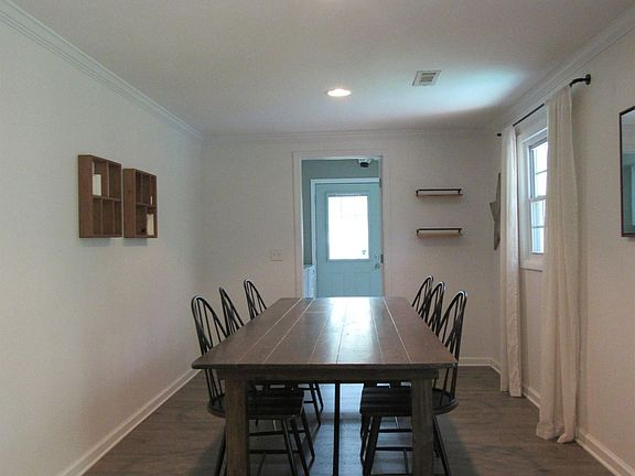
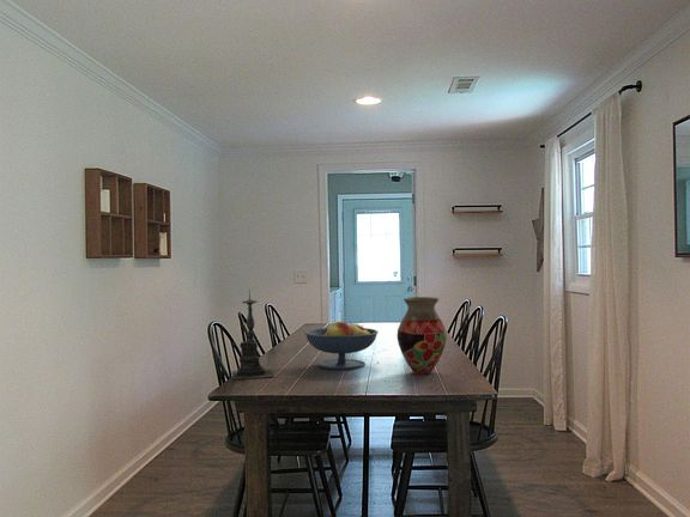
+ fruit bowl [303,321,380,371]
+ candle holder [230,288,276,381]
+ vase [397,296,448,376]
